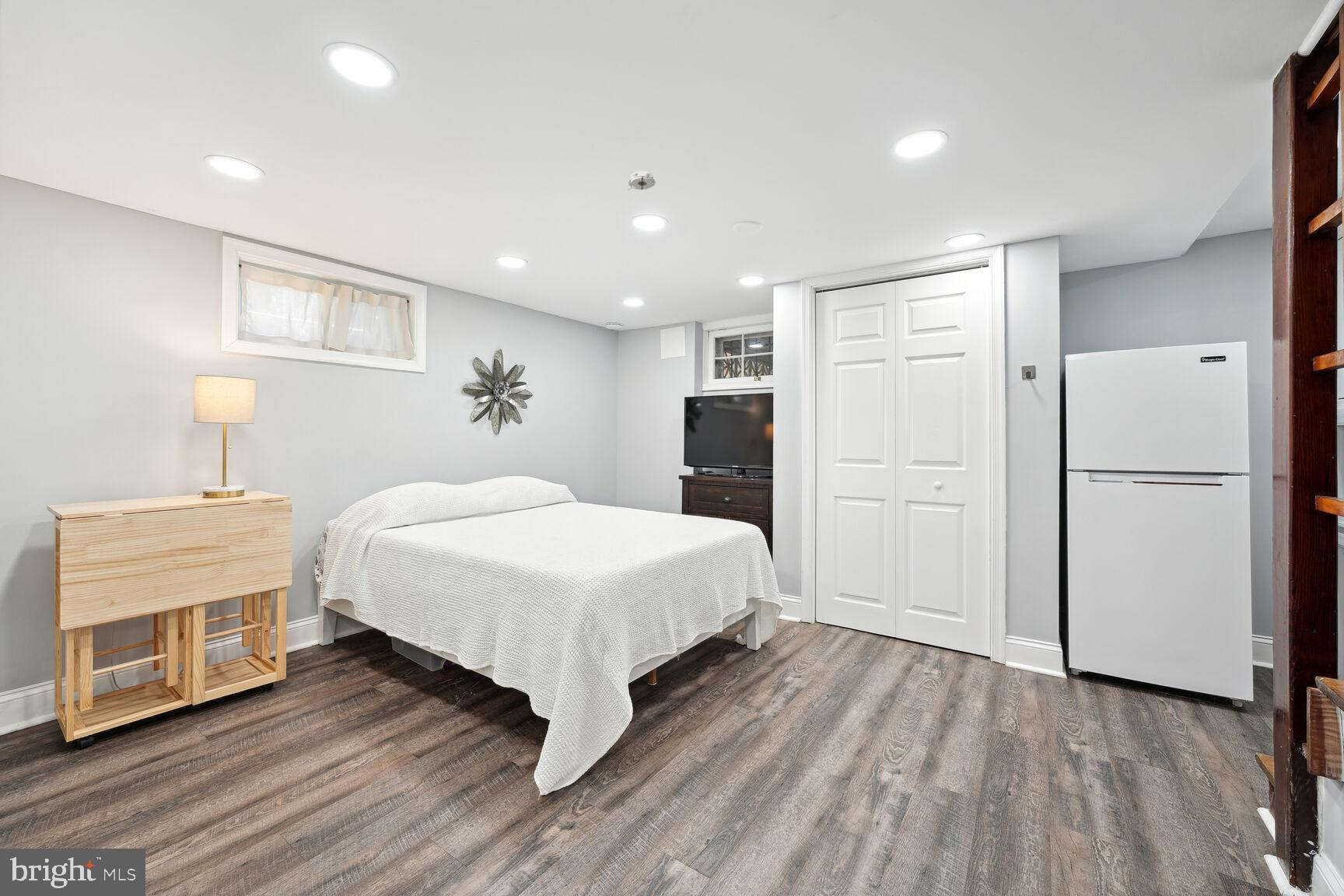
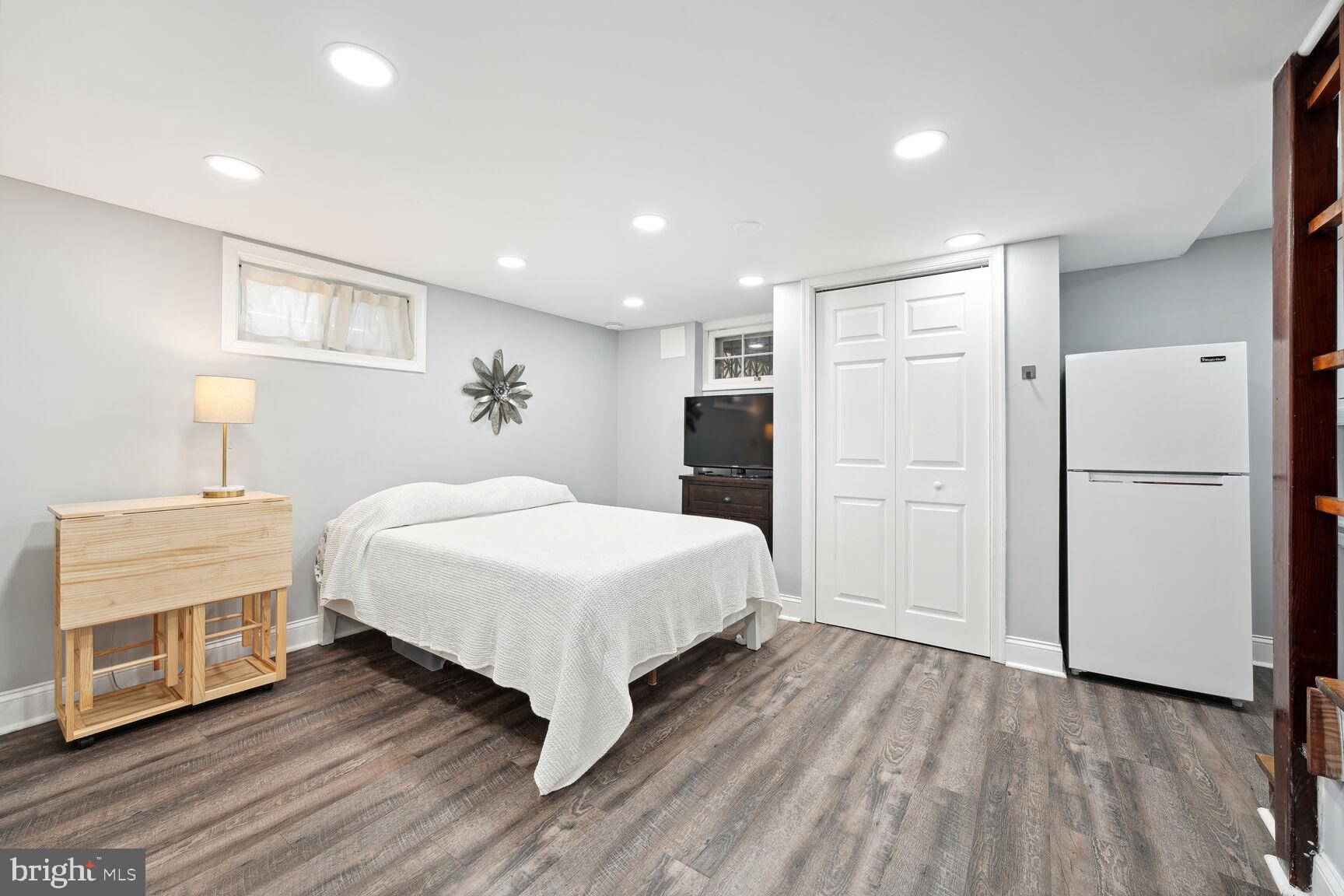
- smoke detector [628,170,656,191]
